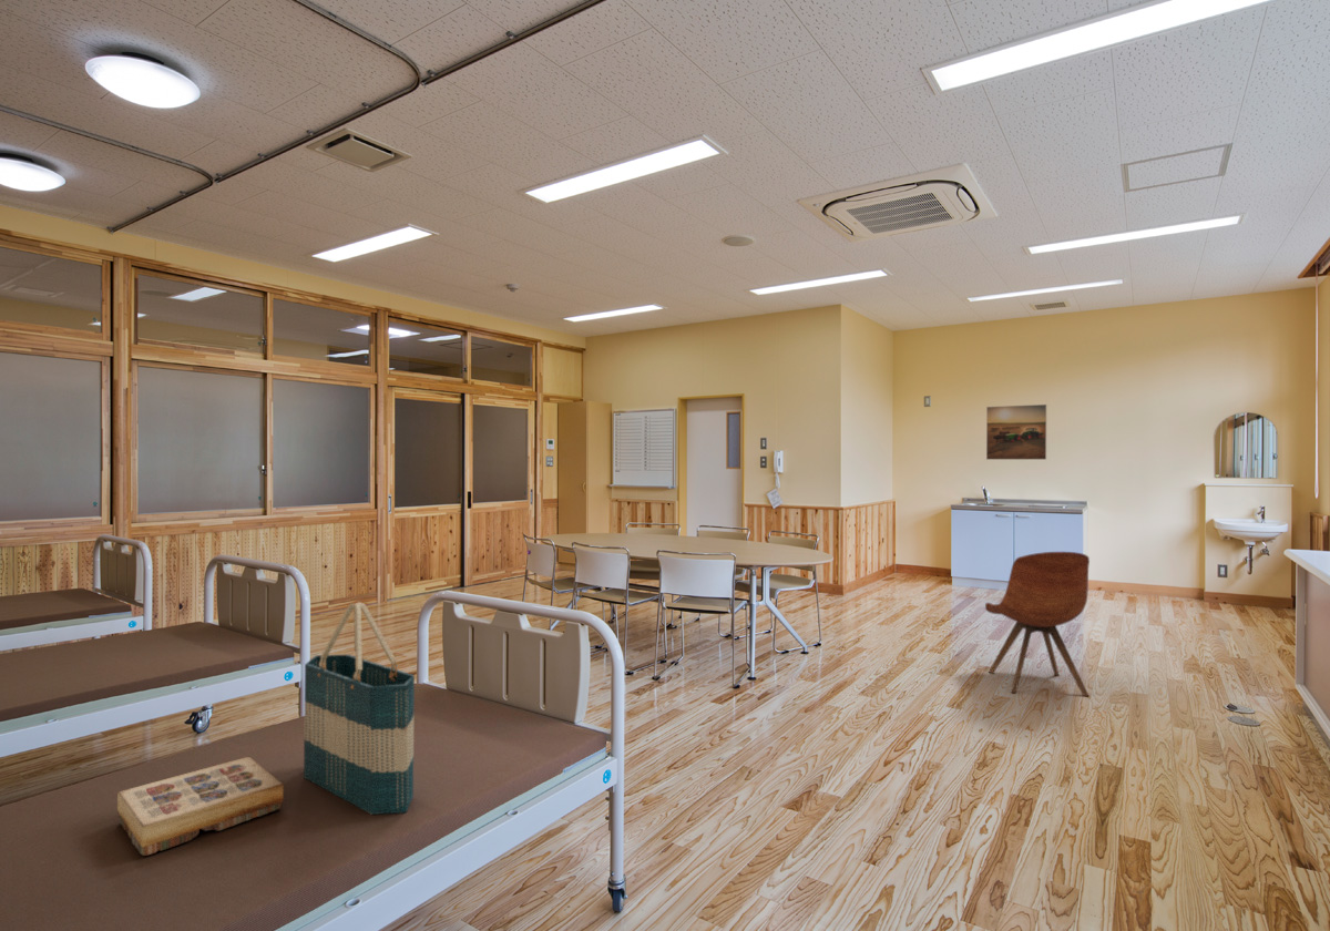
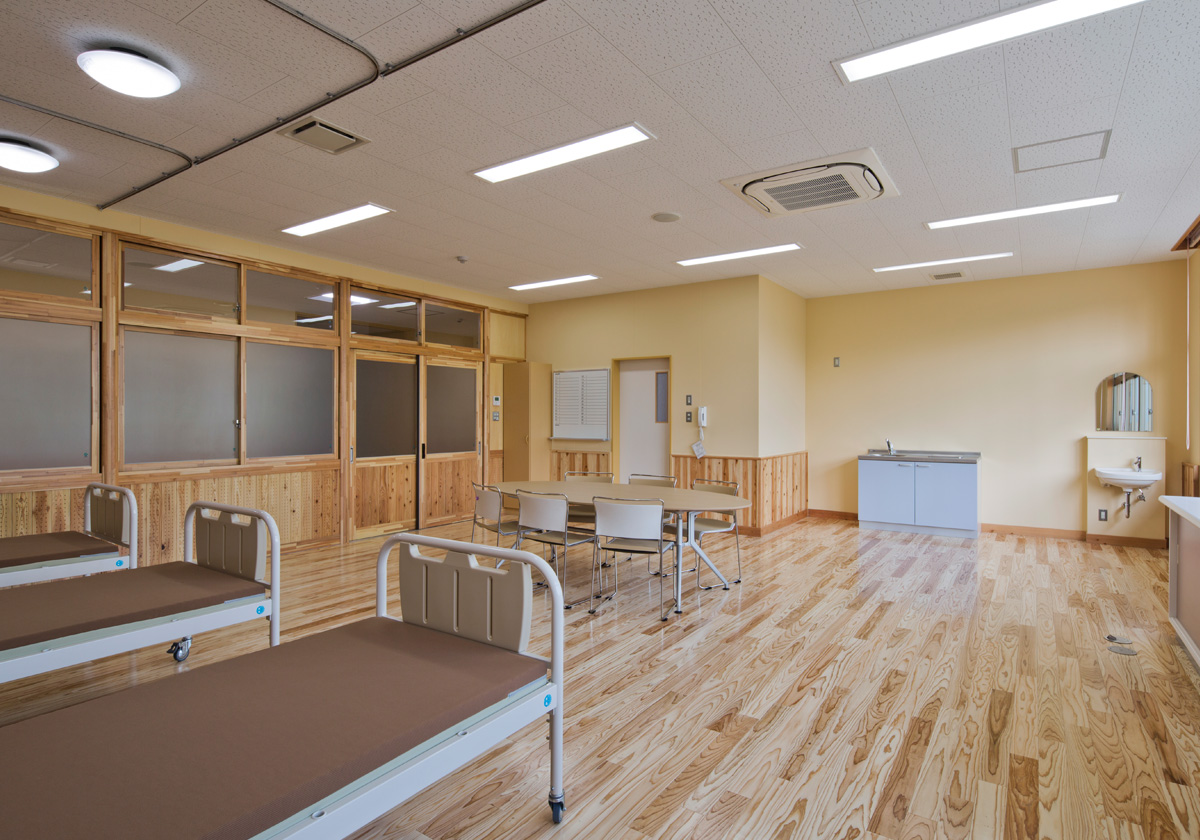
- tote bag [303,601,416,816]
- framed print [985,403,1047,461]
- dining chair [984,551,1091,697]
- book [116,756,285,857]
